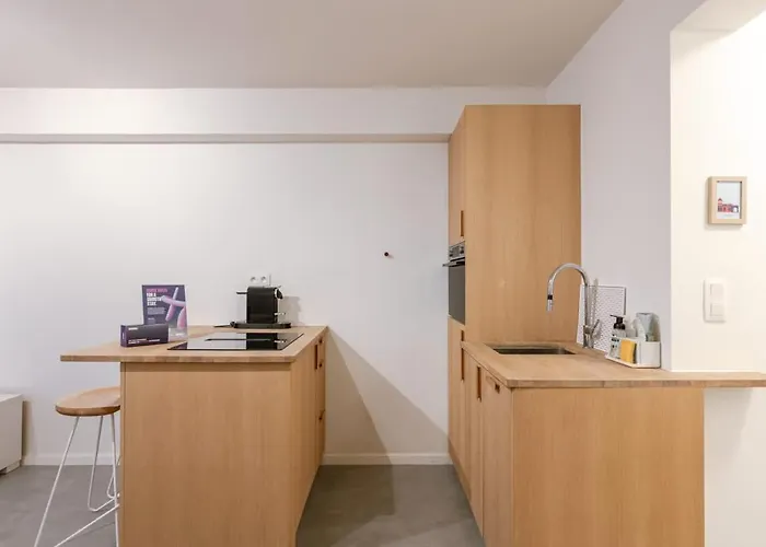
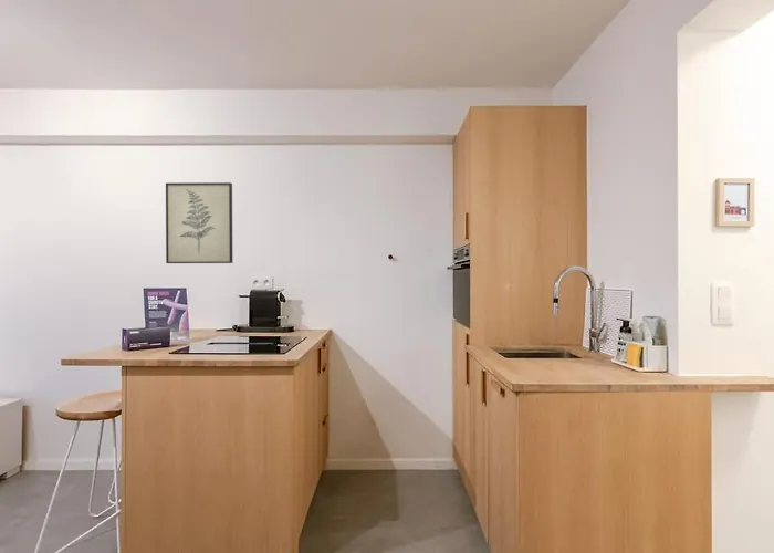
+ wall art [165,181,233,264]
